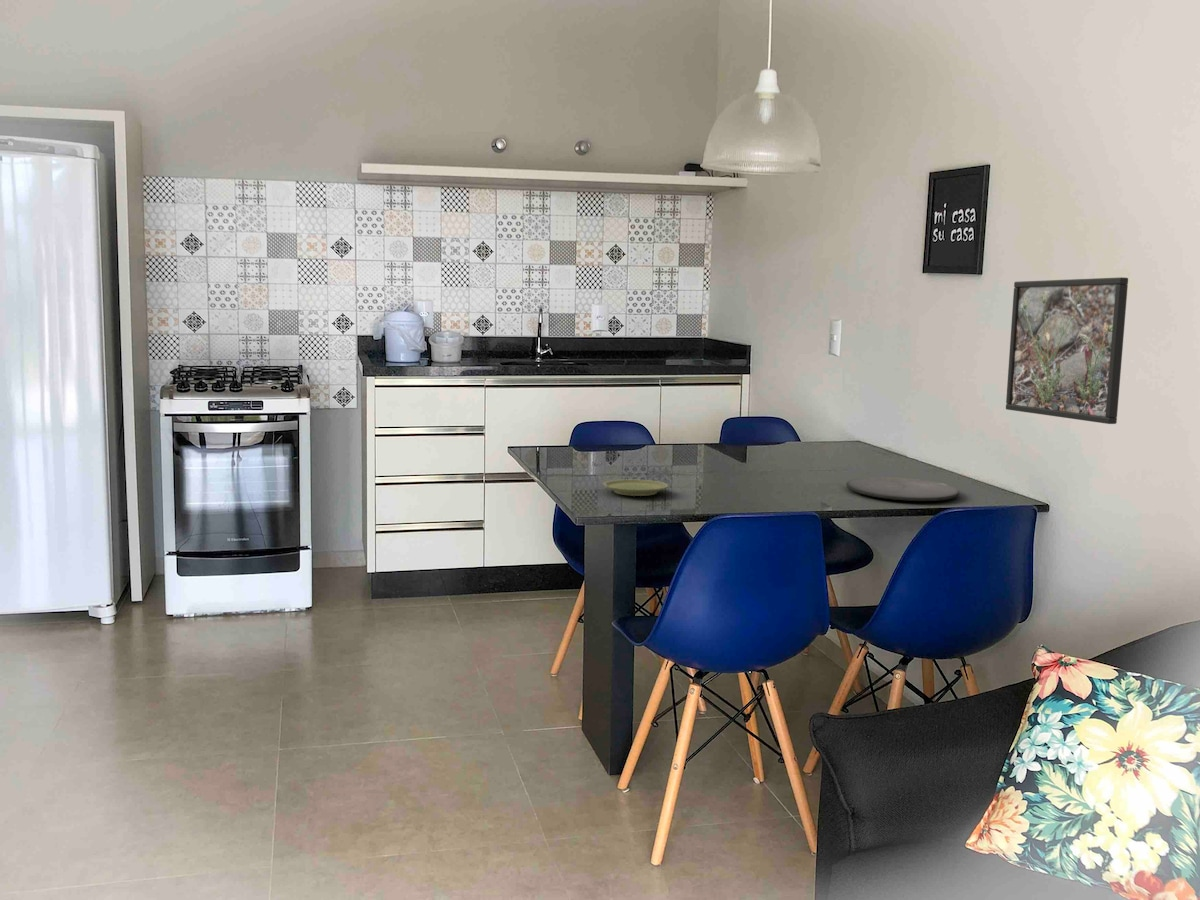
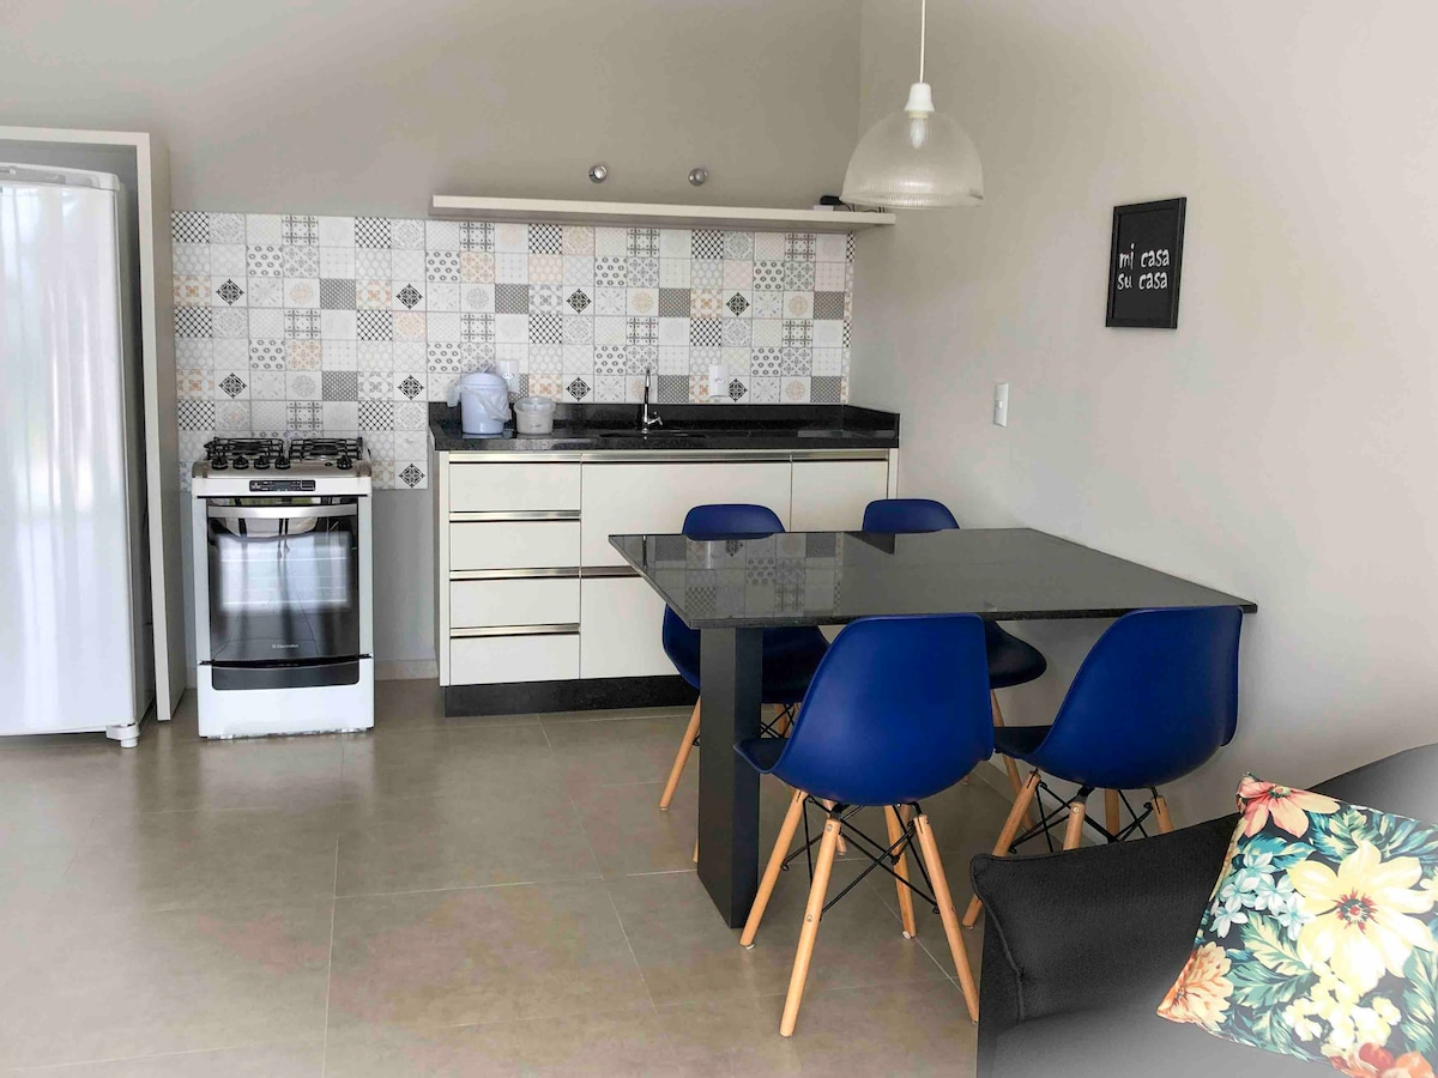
- plate [603,479,669,497]
- plate [845,476,960,502]
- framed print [1005,276,1129,425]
